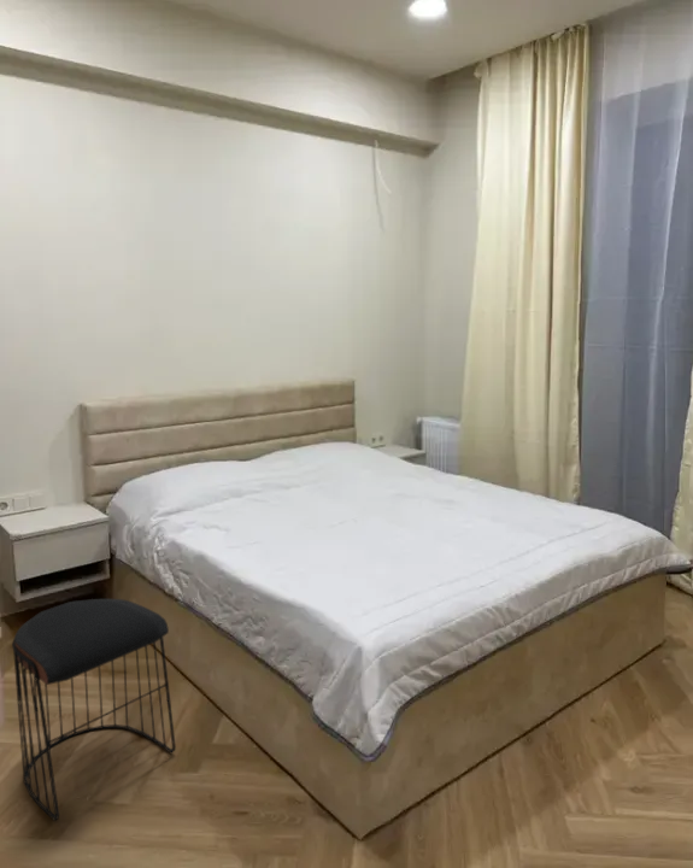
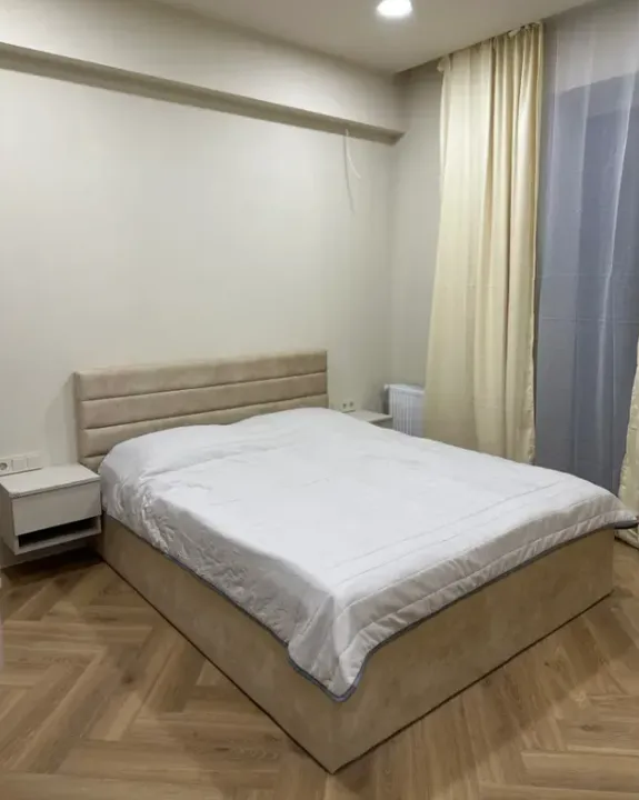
- stool [11,598,177,821]
